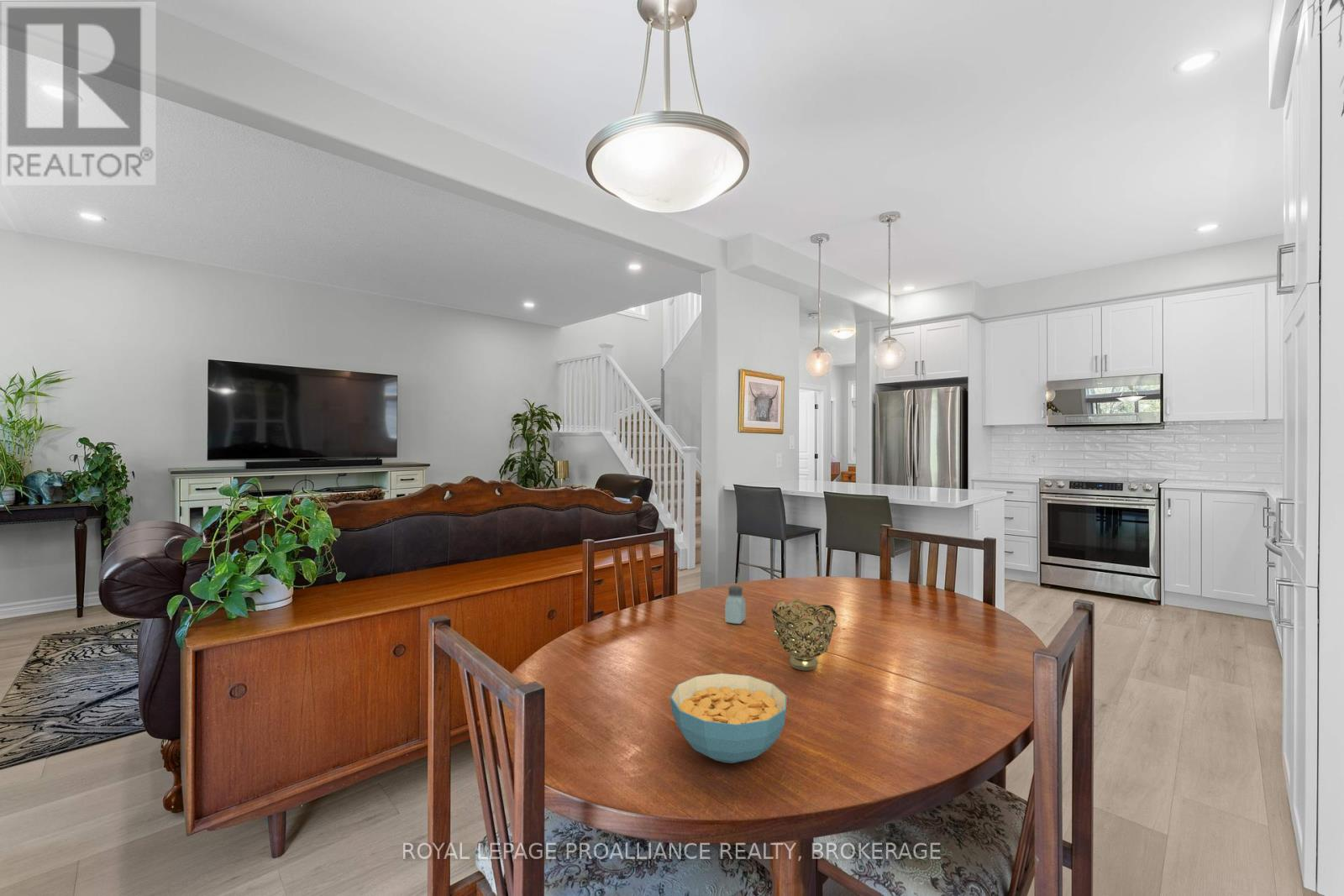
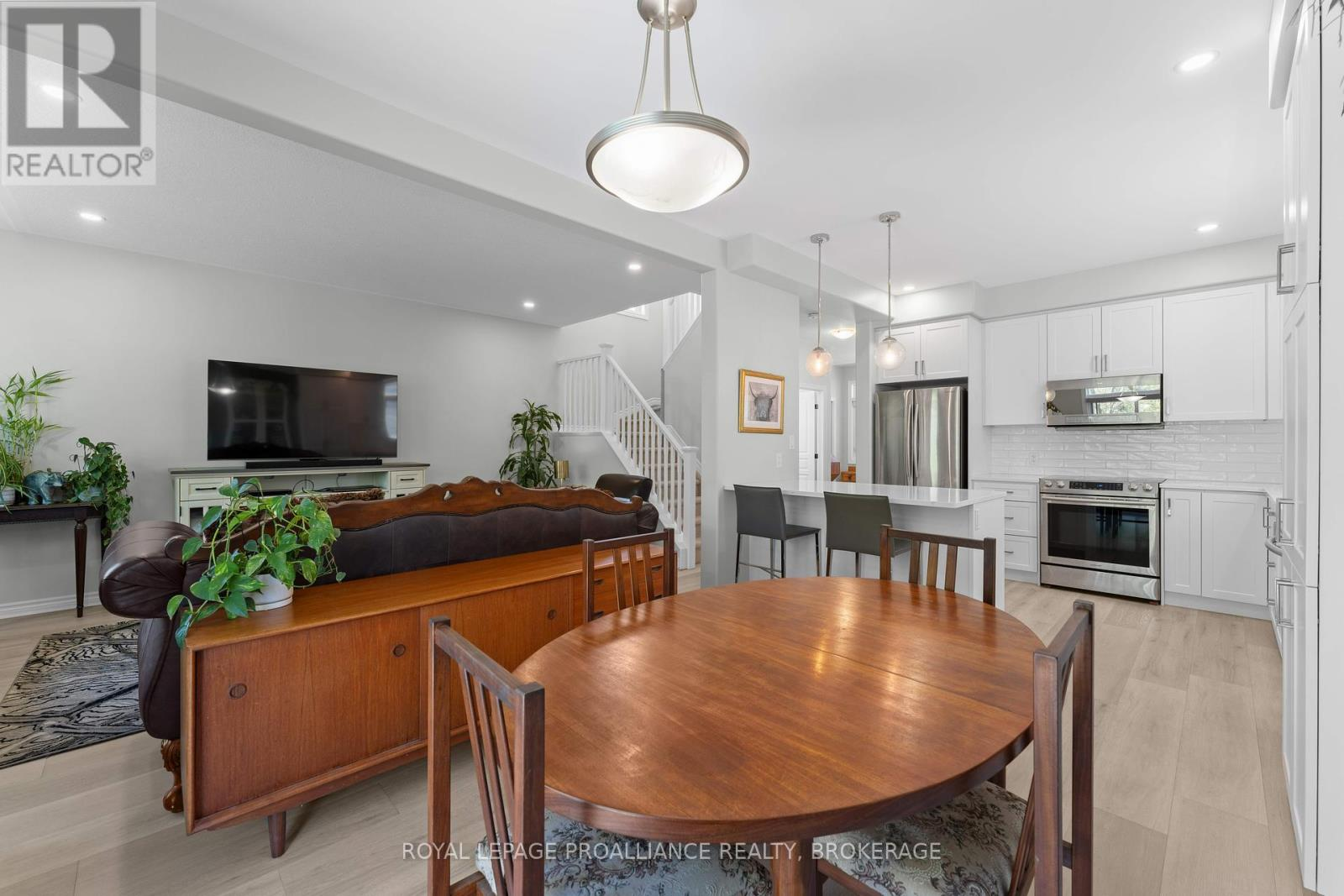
- cereal bowl [669,673,788,764]
- decorative bowl [771,598,838,671]
- saltshaker [724,584,747,625]
